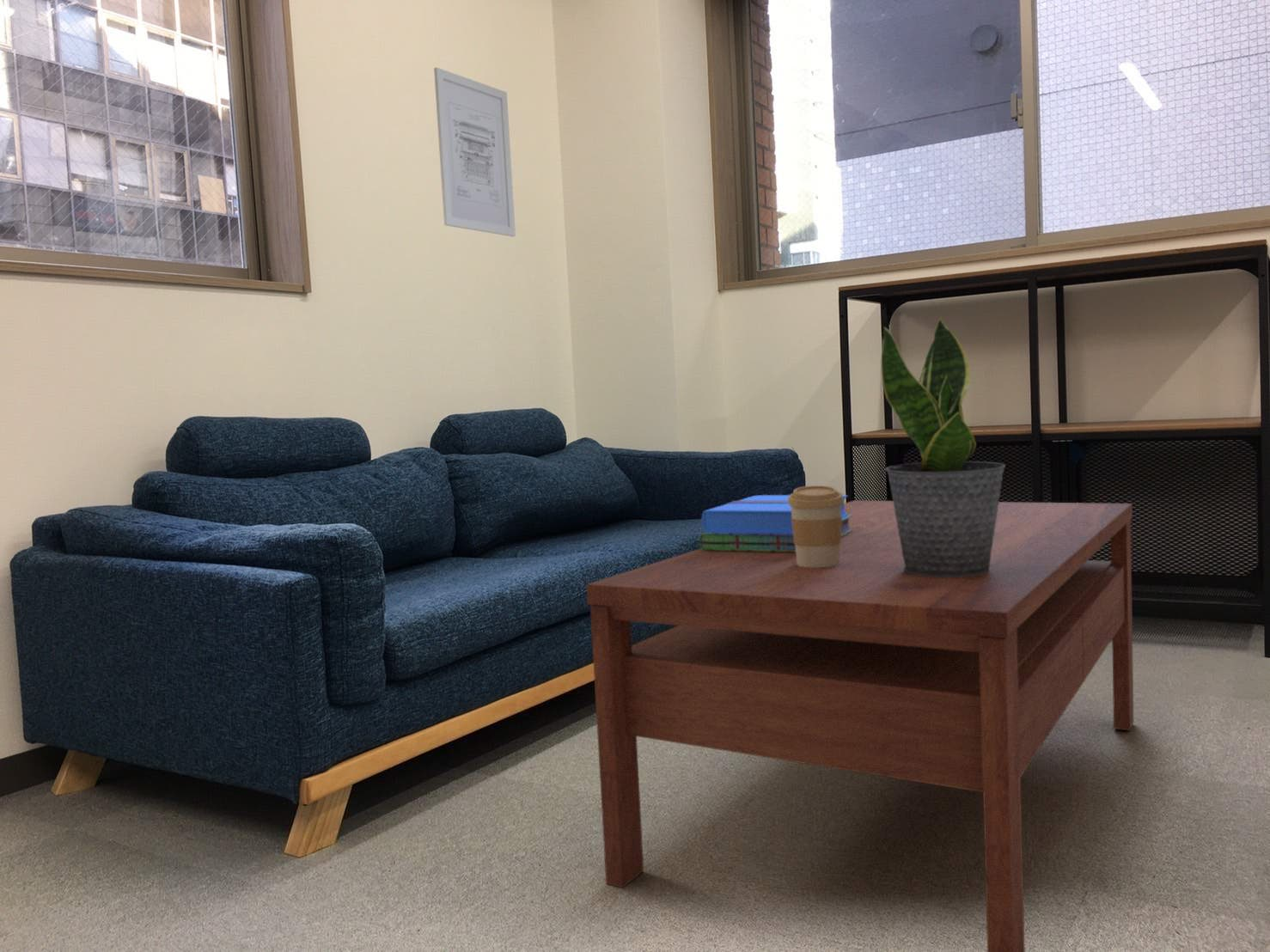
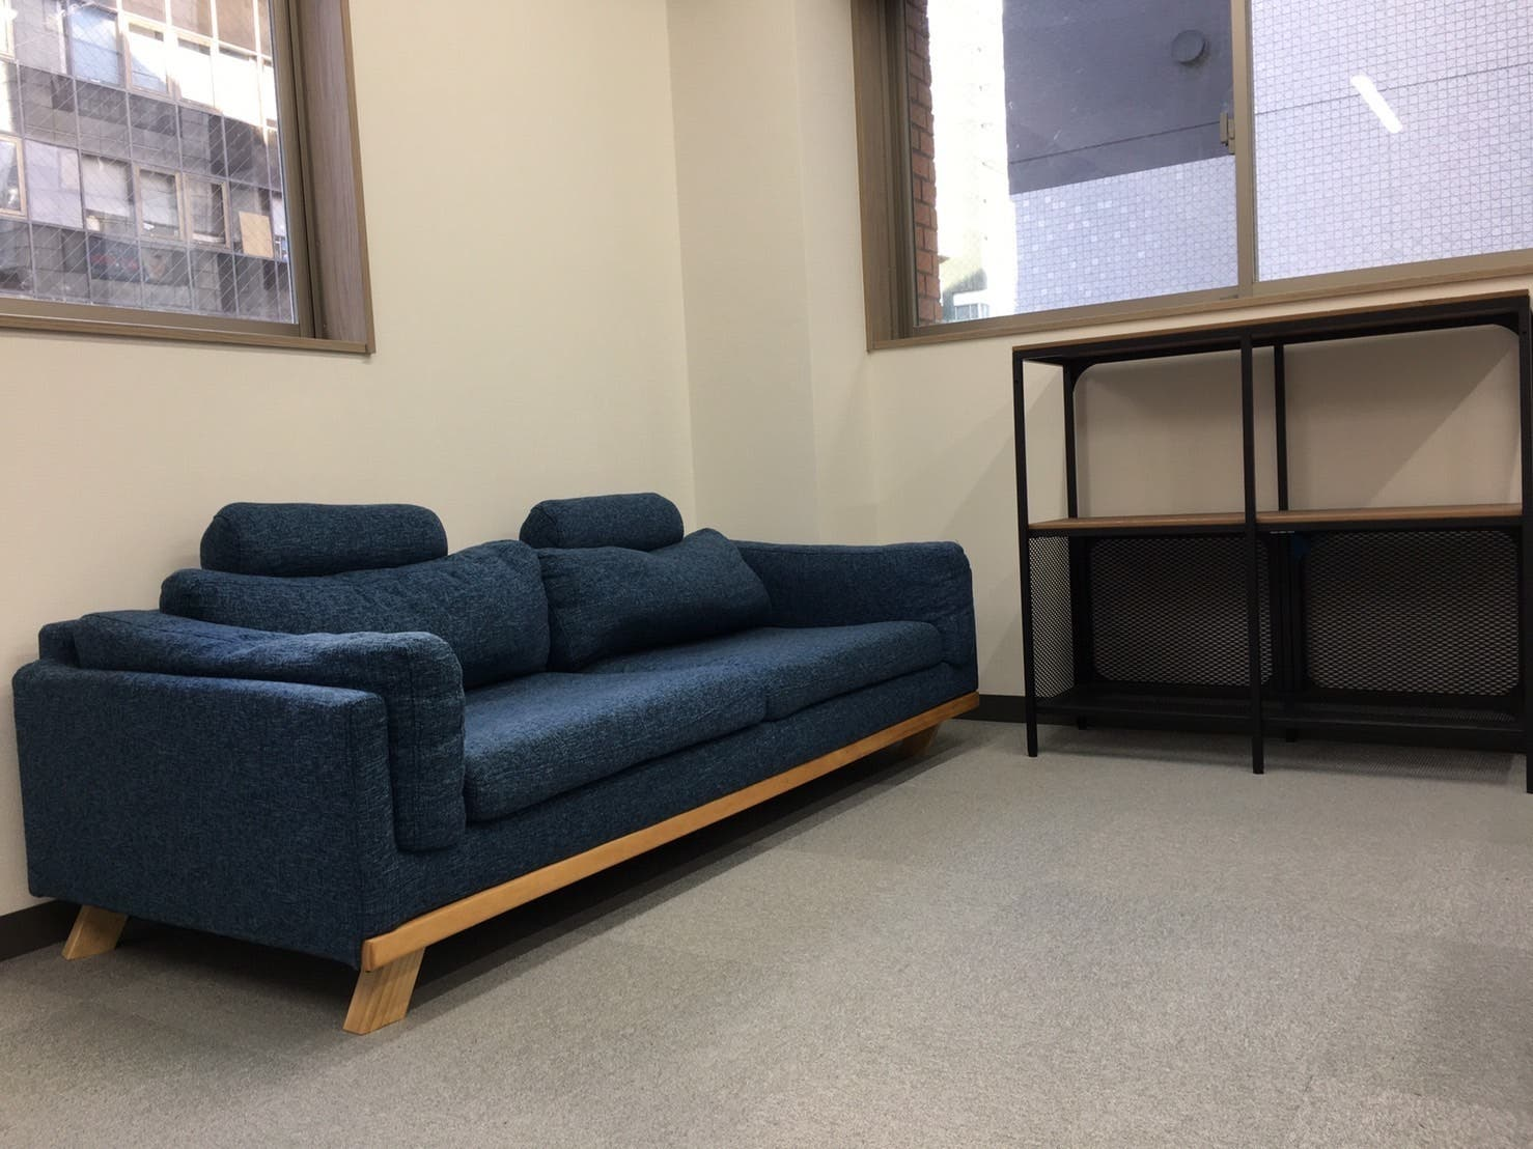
- coffee table [586,500,1134,952]
- books [698,494,852,552]
- coffee cup [788,485,845,567]
- wall art [433,66,516,237]
- potted plant [880,317,1006,577]
